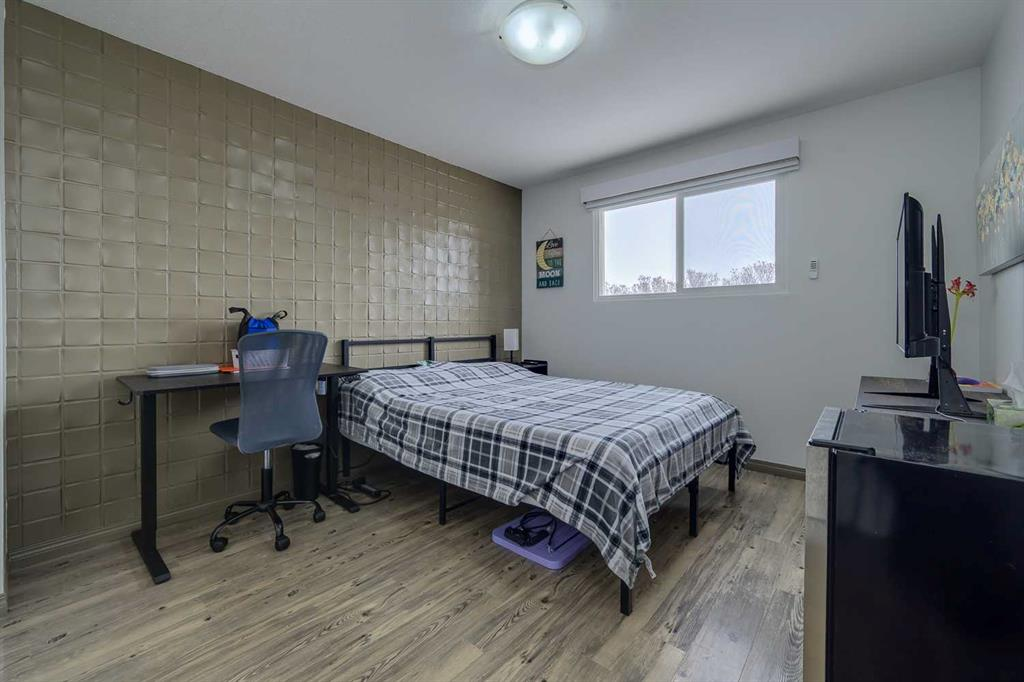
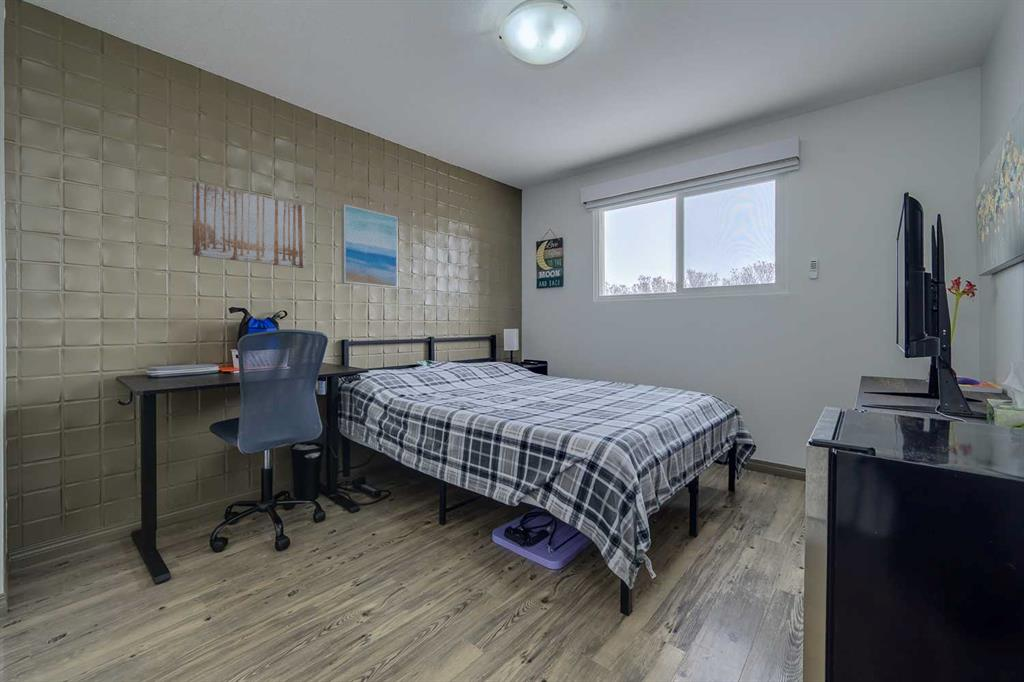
+ wall art [191,181,306,269]
+ wall art [340,203,399,289]
